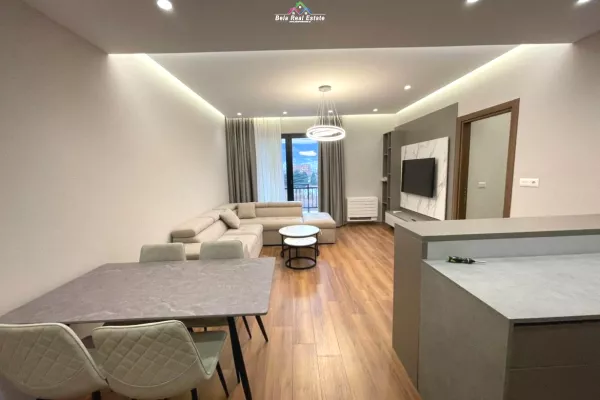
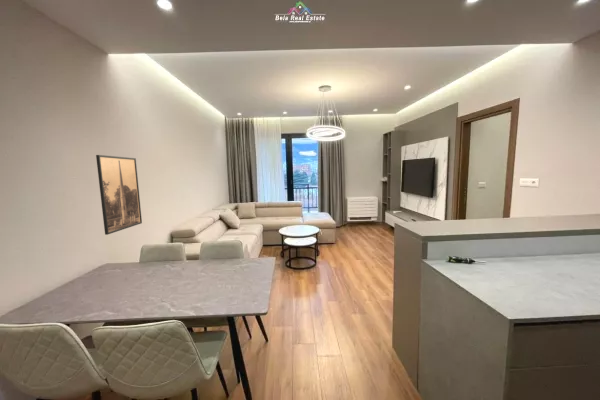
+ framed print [95,154,143,236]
